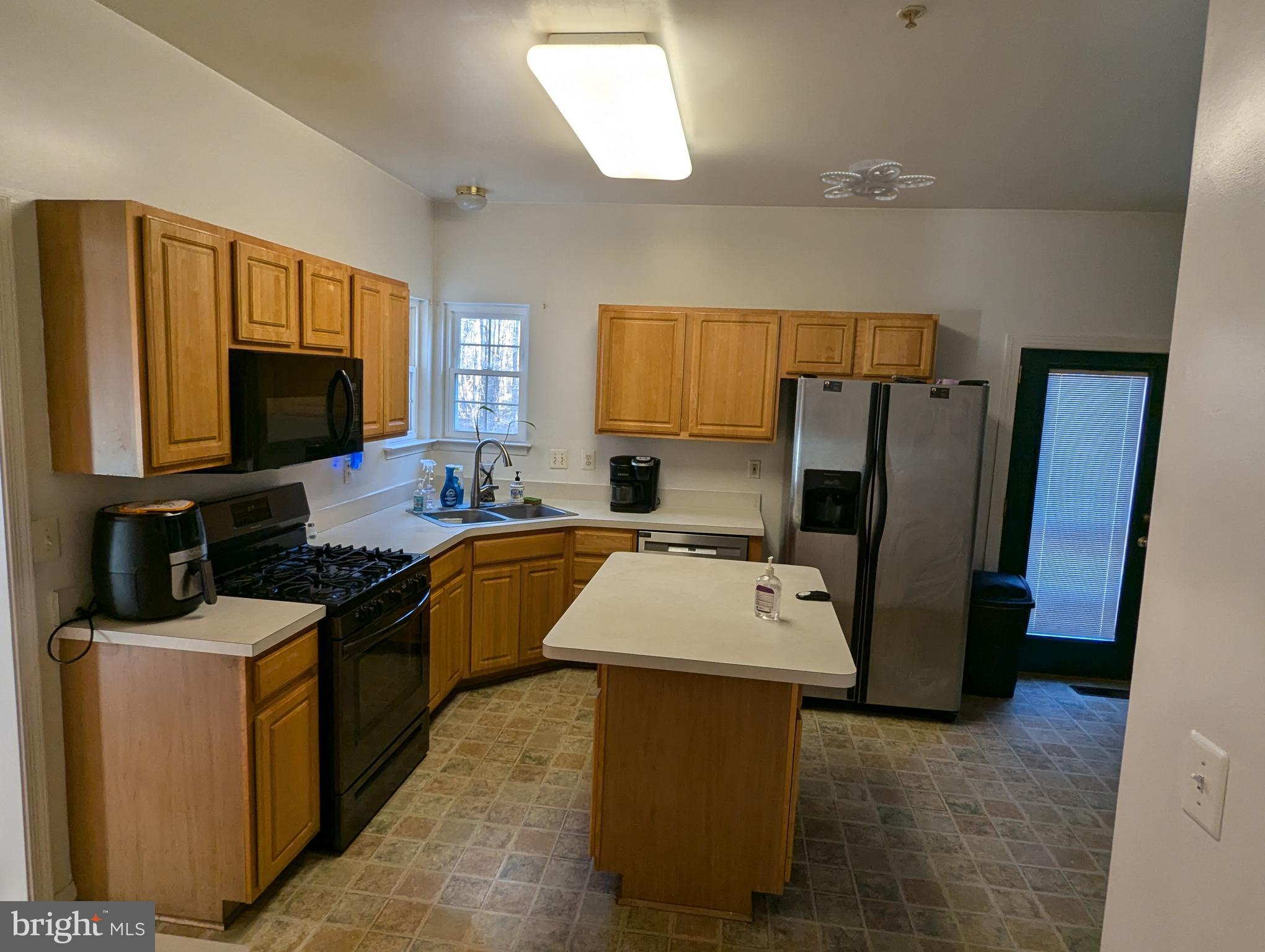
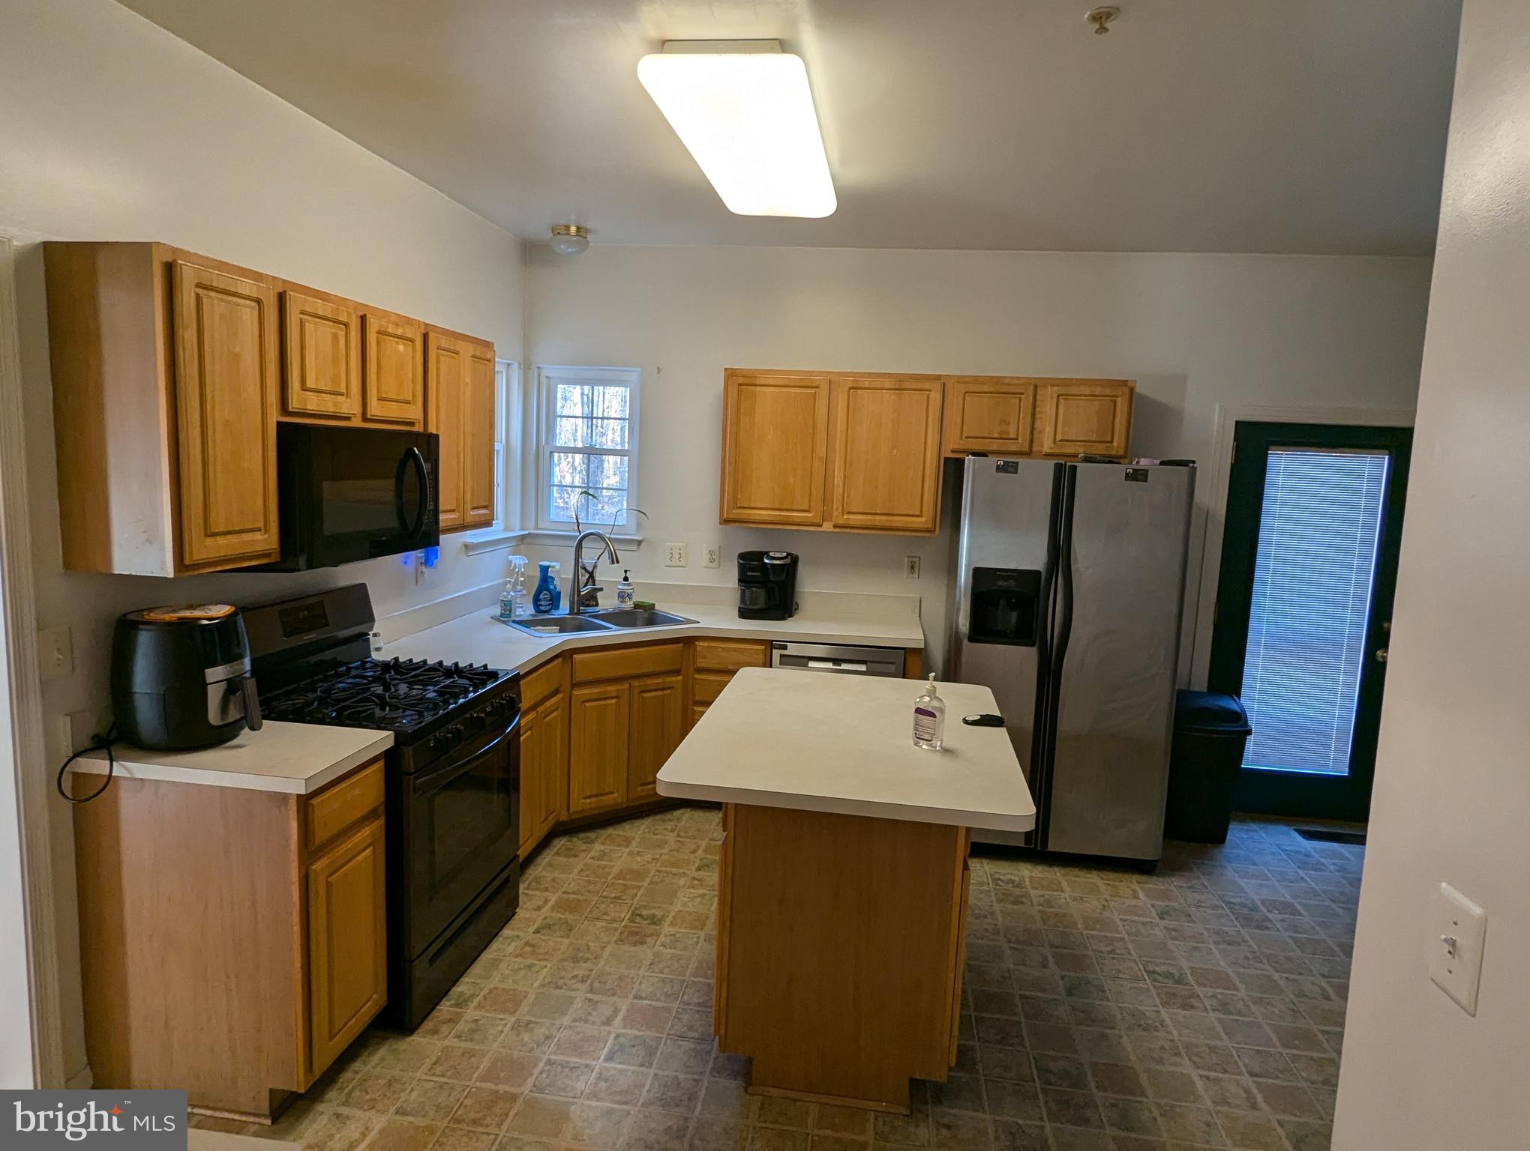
- ceiling light fixture [819,159,937,202]
